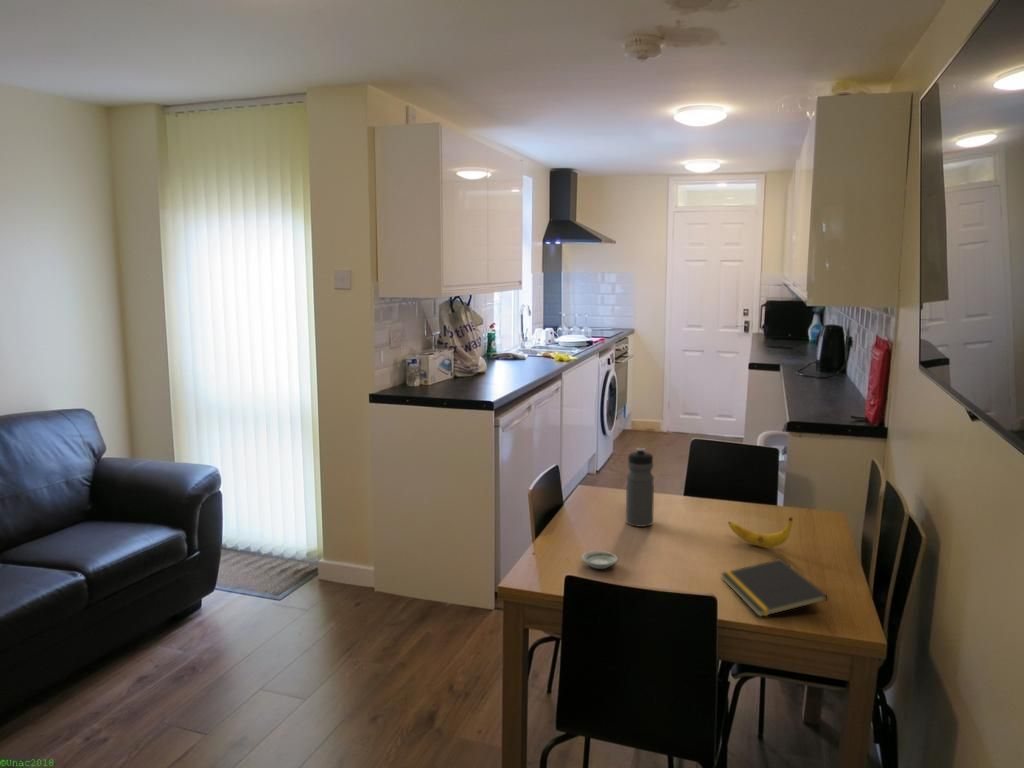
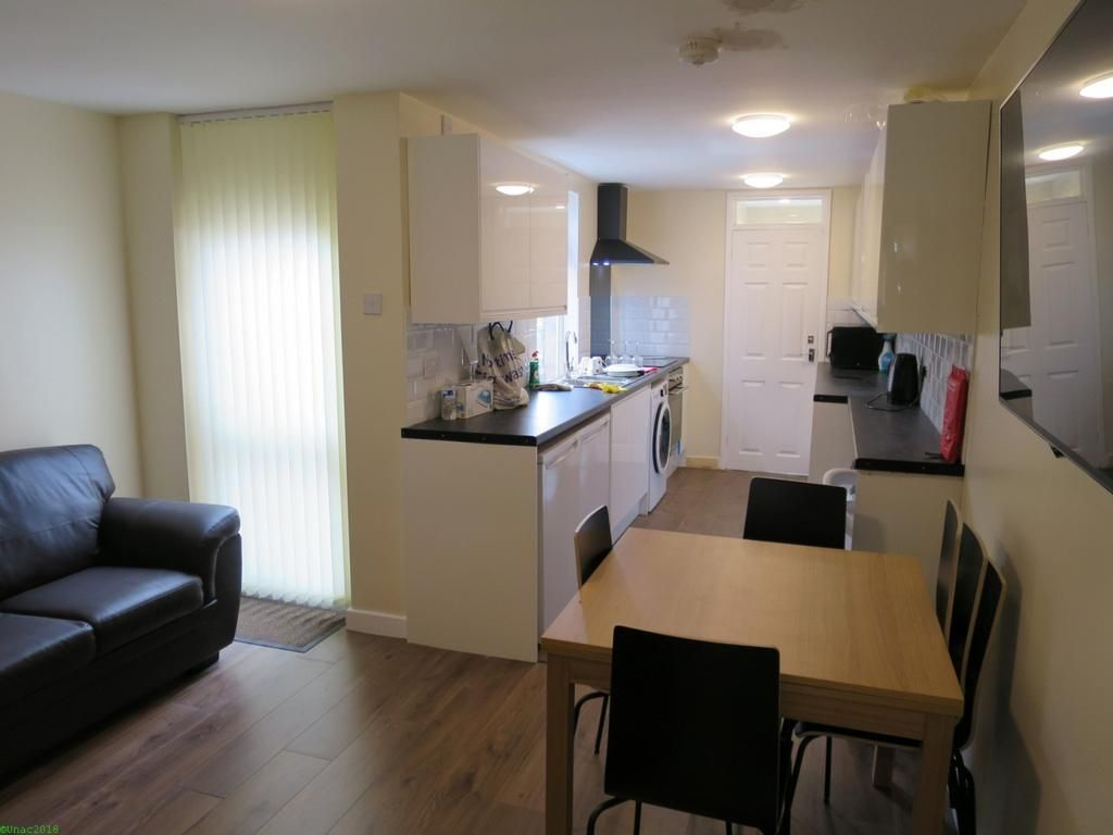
- saucer [581,550,619,570]
- water bottle [625,447,655,528]
- notepad [720,558,828,618]
- banana [727,516,794,549]
